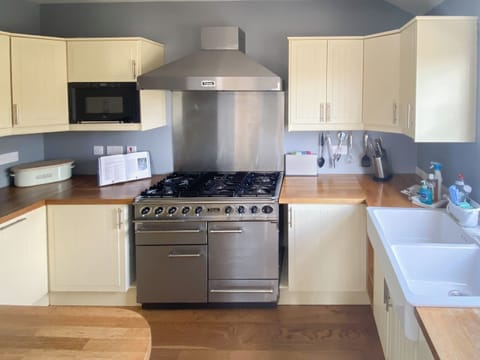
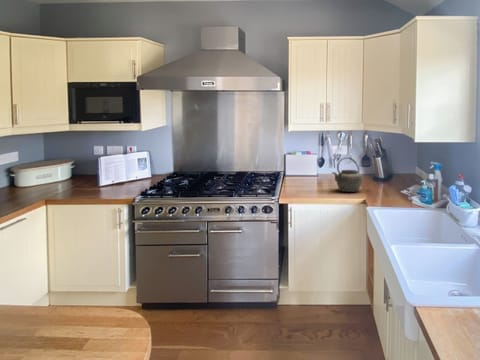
+ kettle [330,156,363,193]
